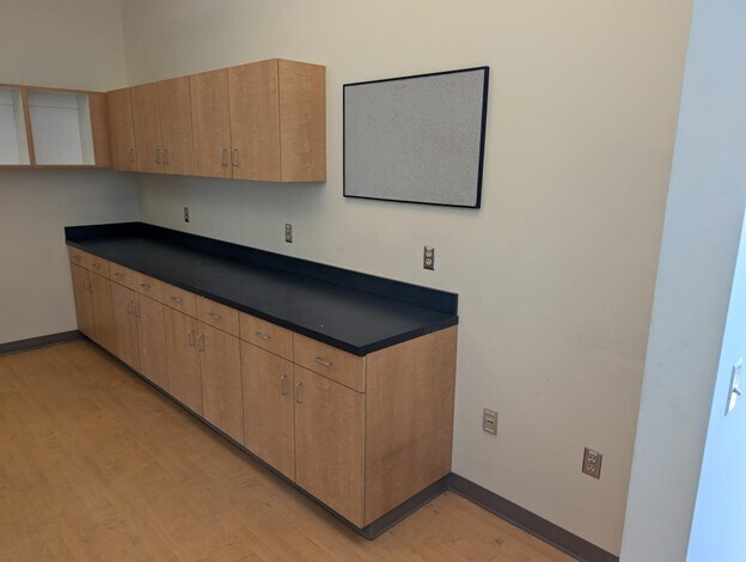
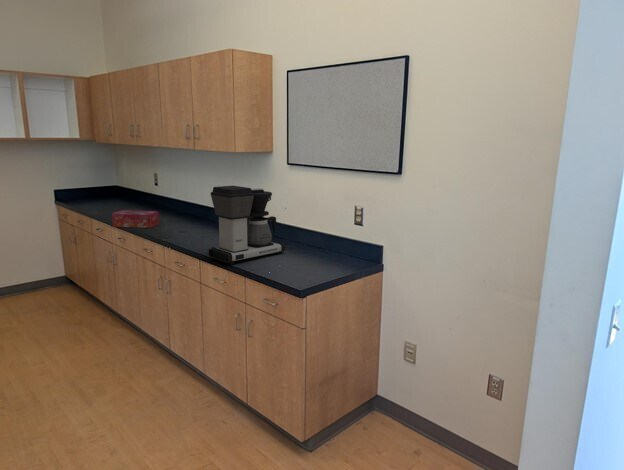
+ coffee maker [207,185,286,265]
+ tissue box [111,209,160,229]
